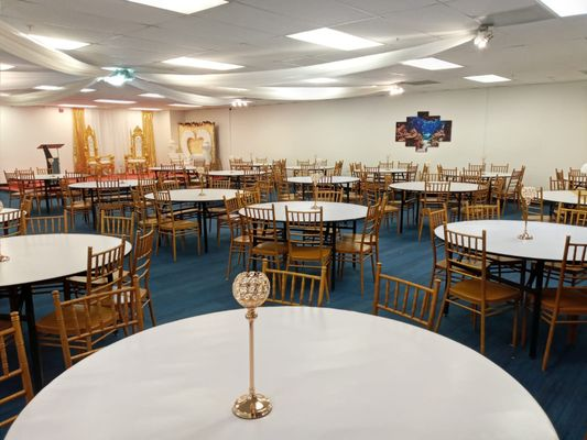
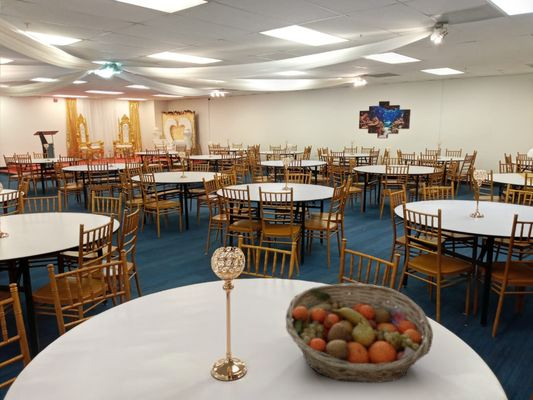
+ fruit basket [285,282,434,384]
